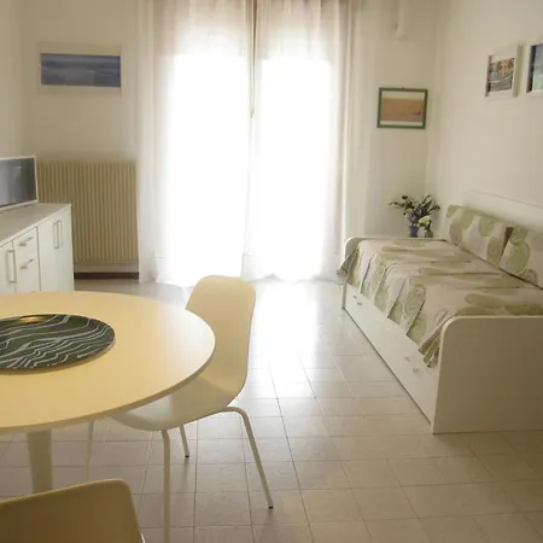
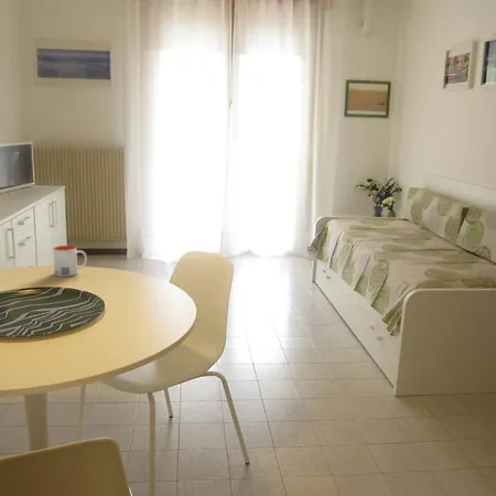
+ mug [52,245,88,278]
